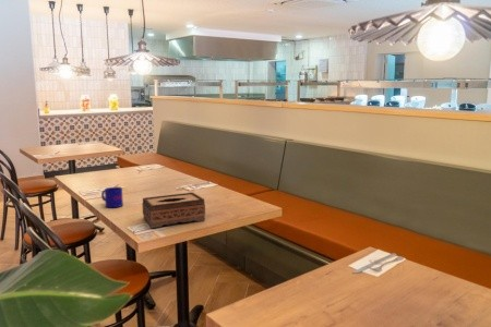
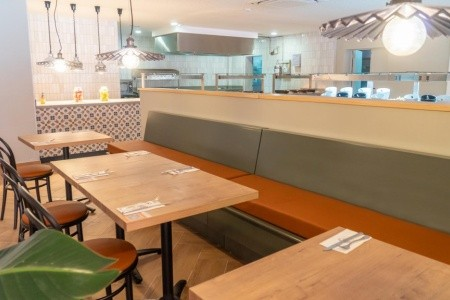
- mug [100,186,124,208]
- tissue box [141,192,206,229]
